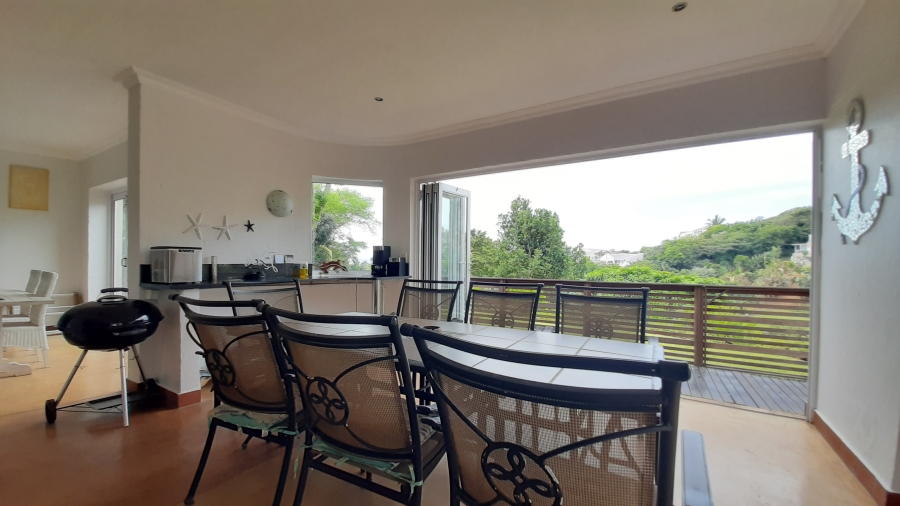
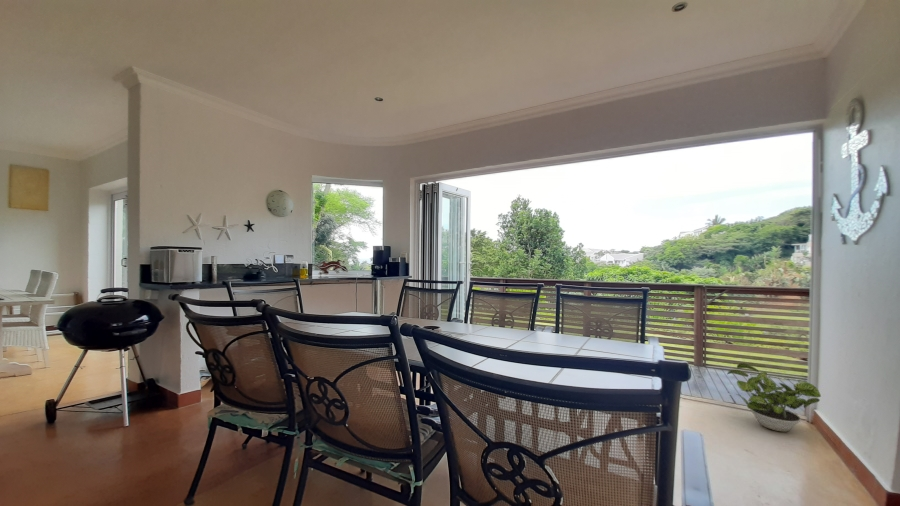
+ potted plant [726,362,822,433]
